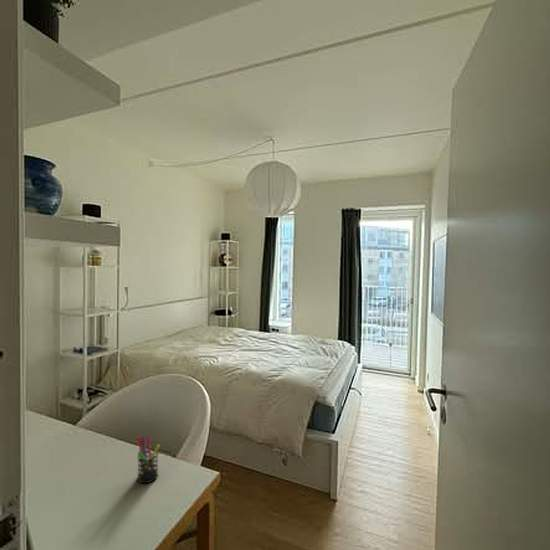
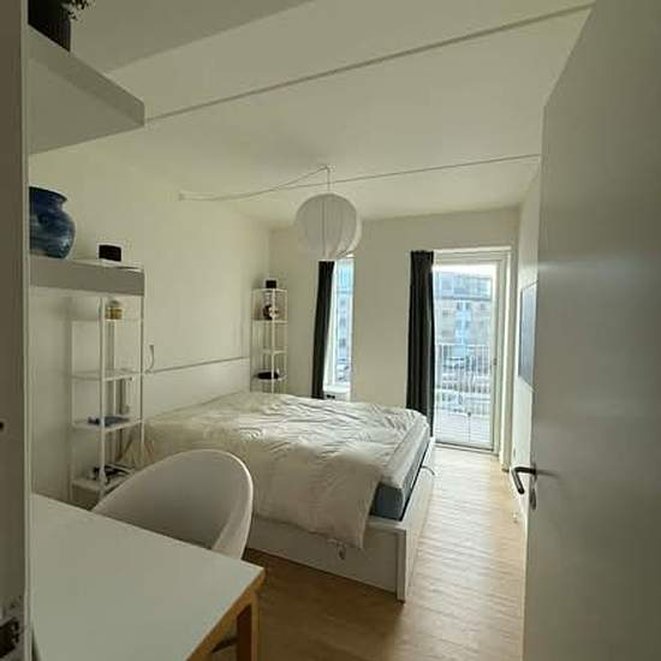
- pen holder [136,435,161,484]
